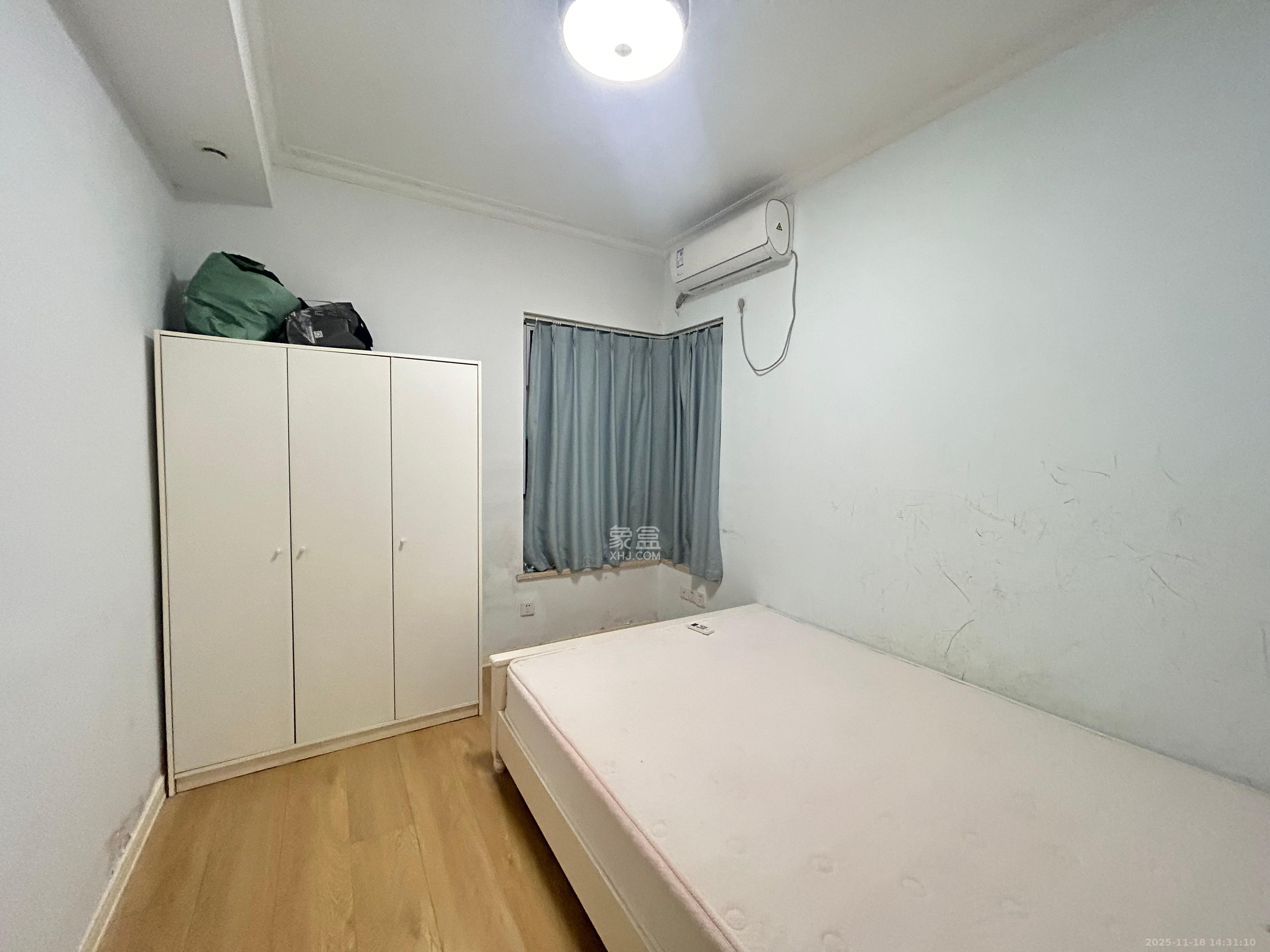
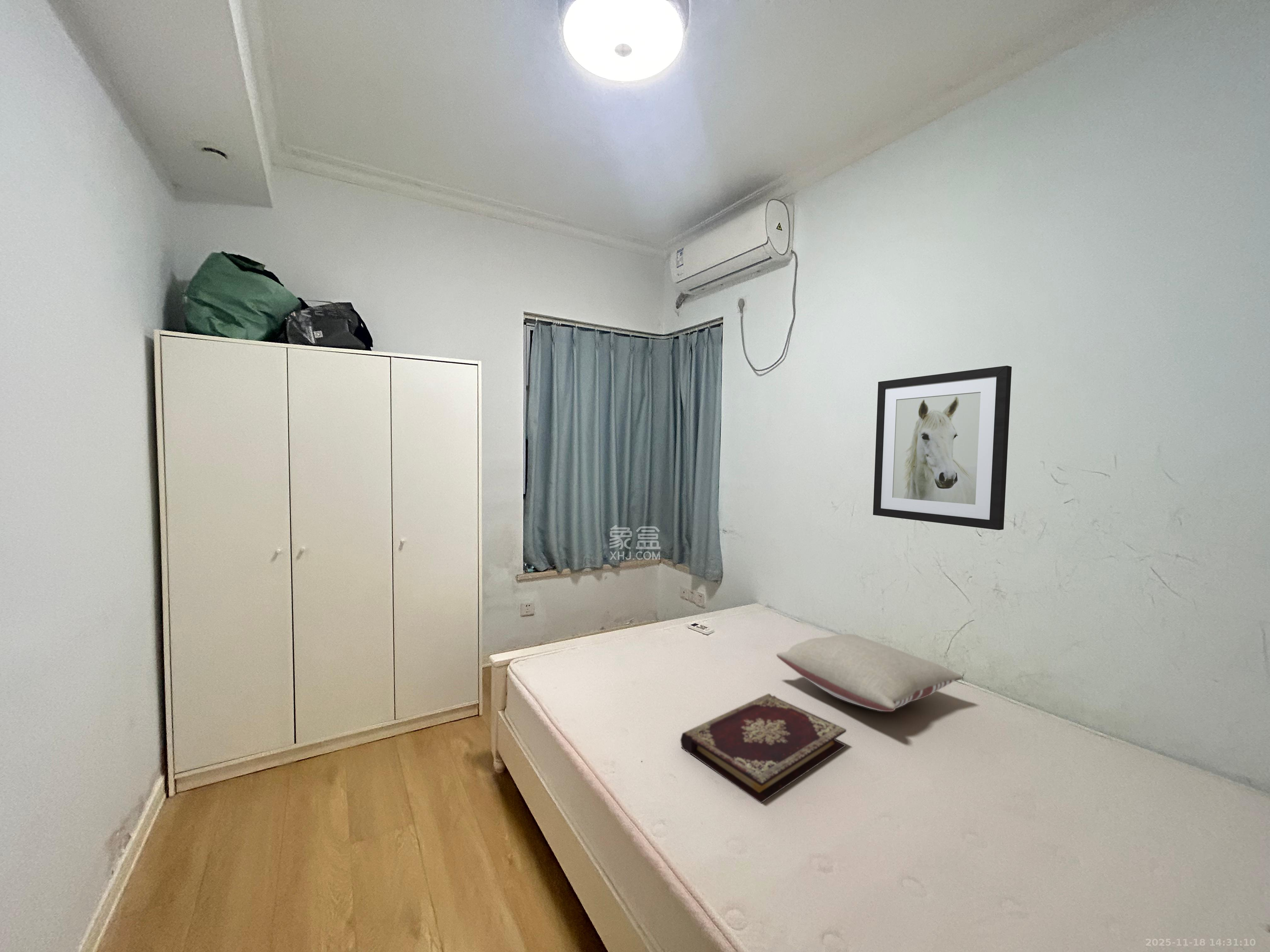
+ pillow [776,633,963,712]
+ book [680,693,847,804]
+ wall art [873,366,1012,530]
